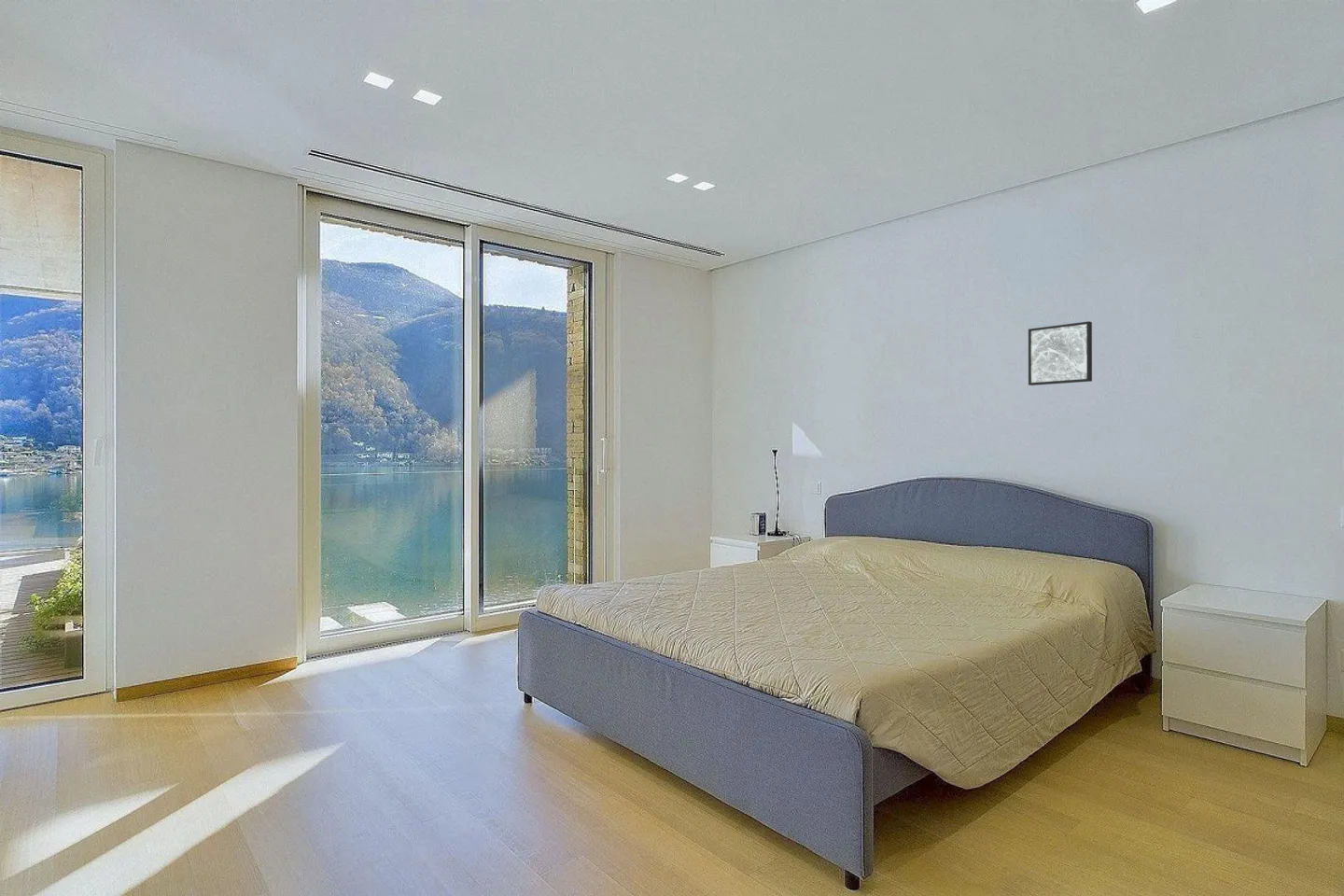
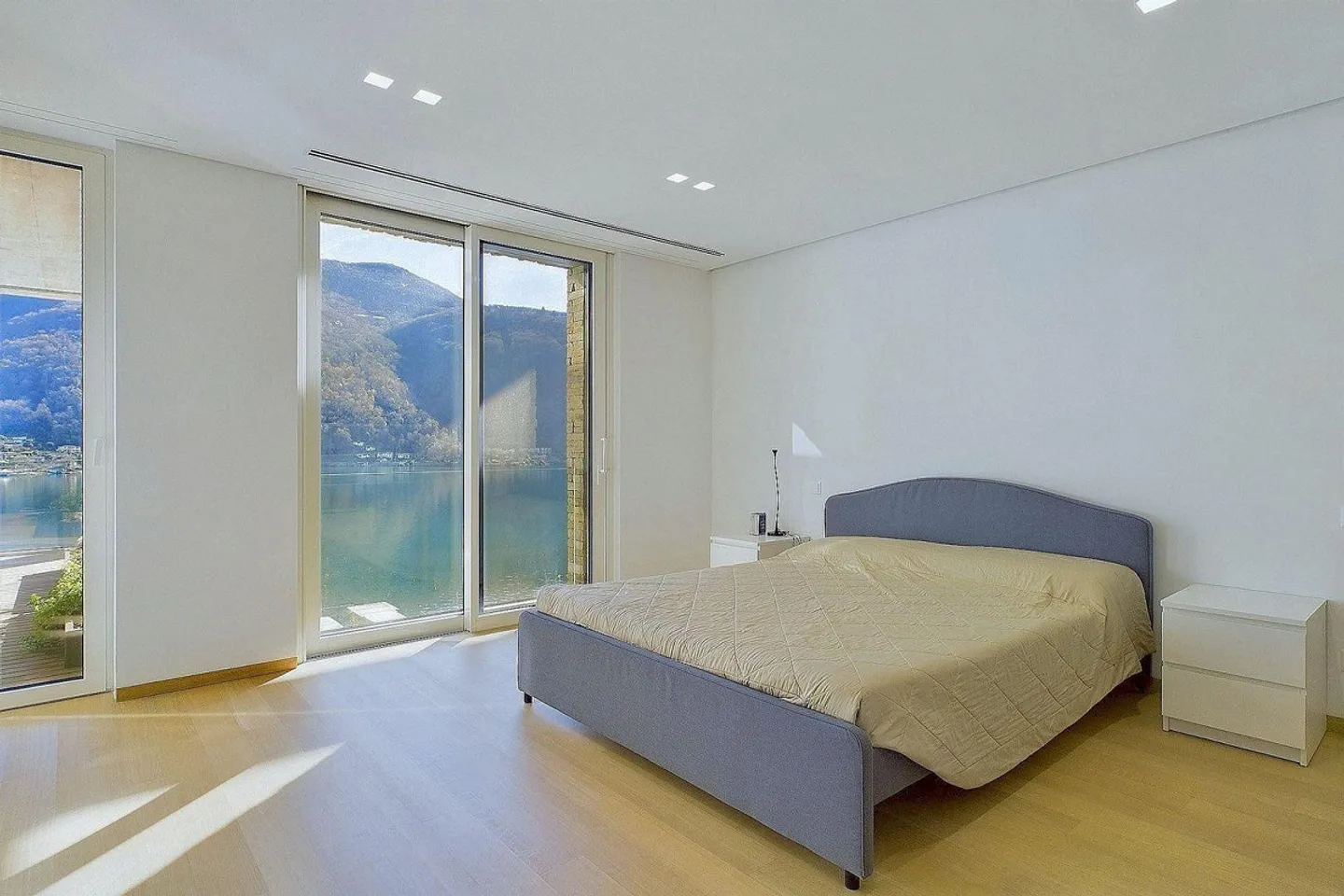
- wall art [1028,320,1093,386]
